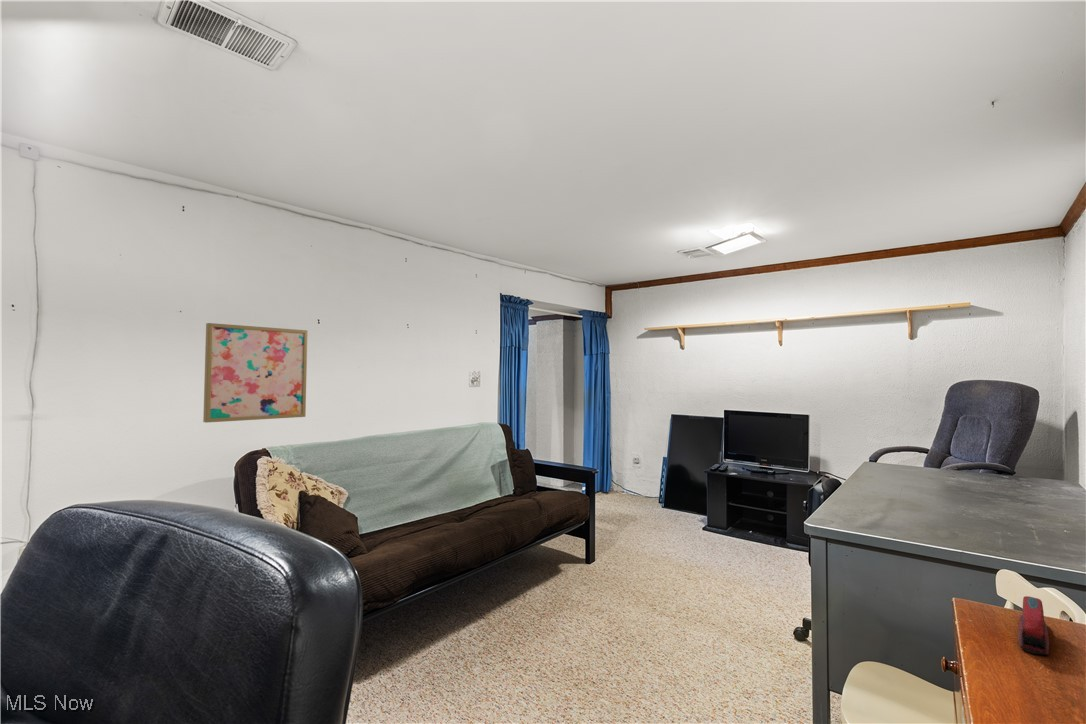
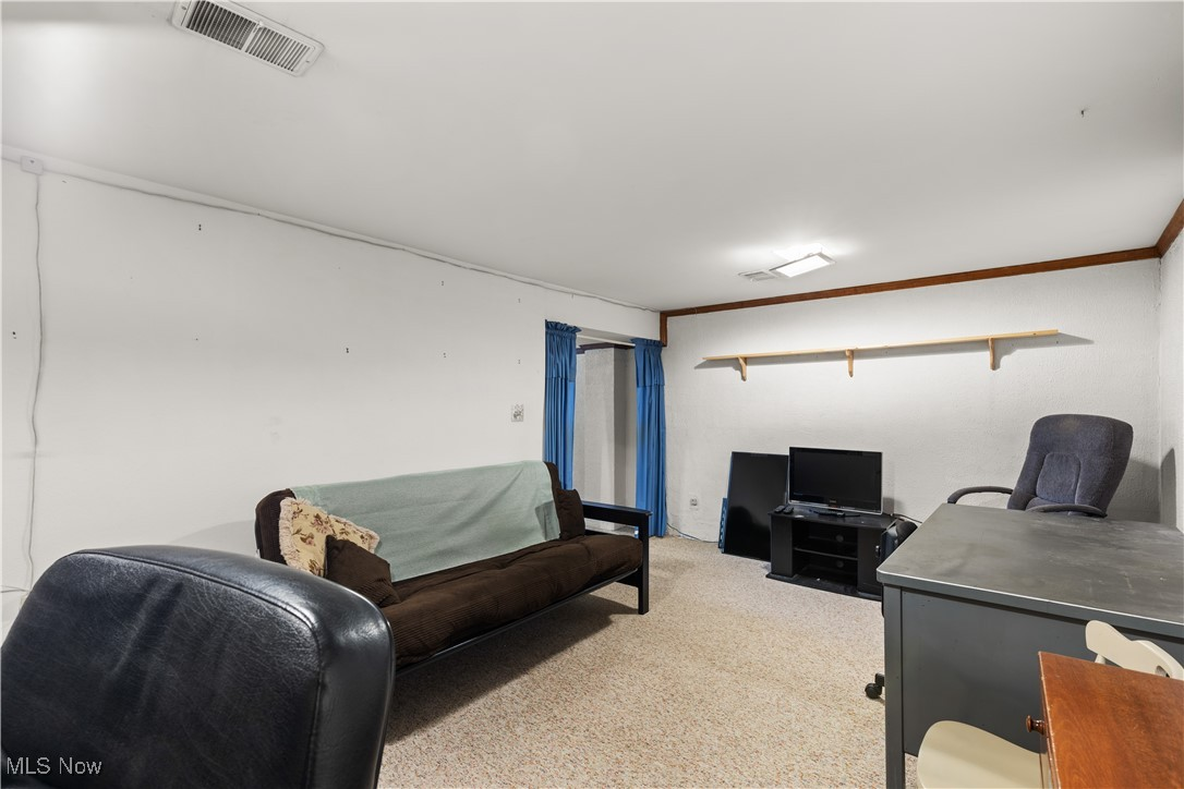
- wall art [202,322,308,424]
- stapler [1017,595,1050,656]
